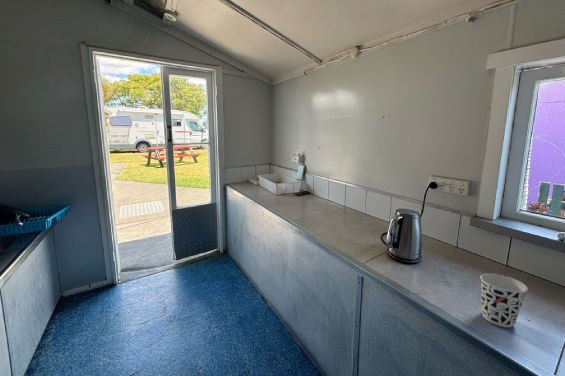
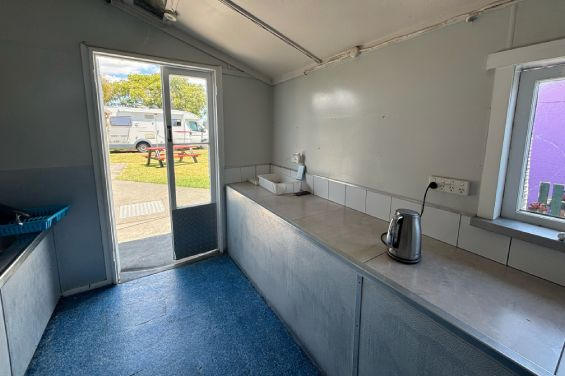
- cup [479,273,529,328]
